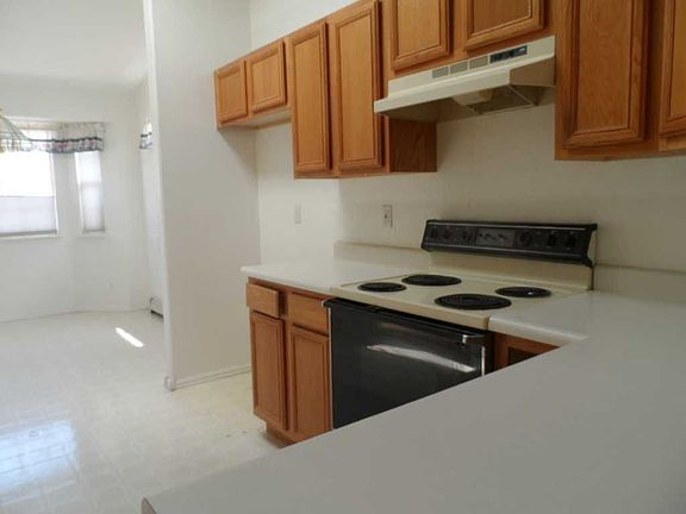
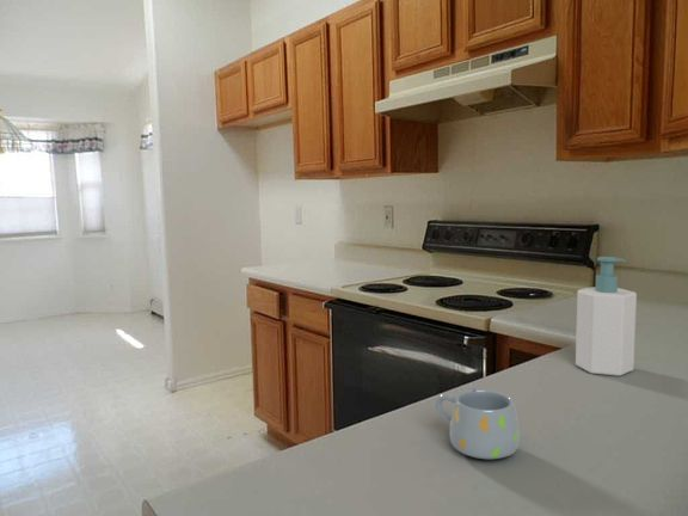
+ mug [435,388,521,461]
+ soap bottle [575,256,638,377]
